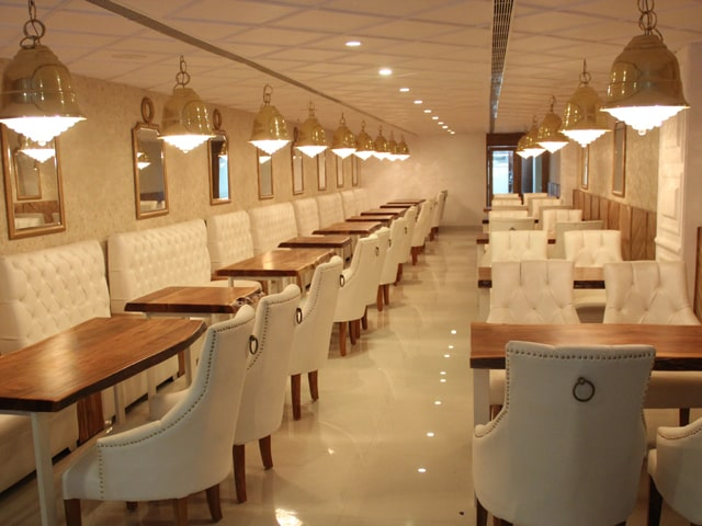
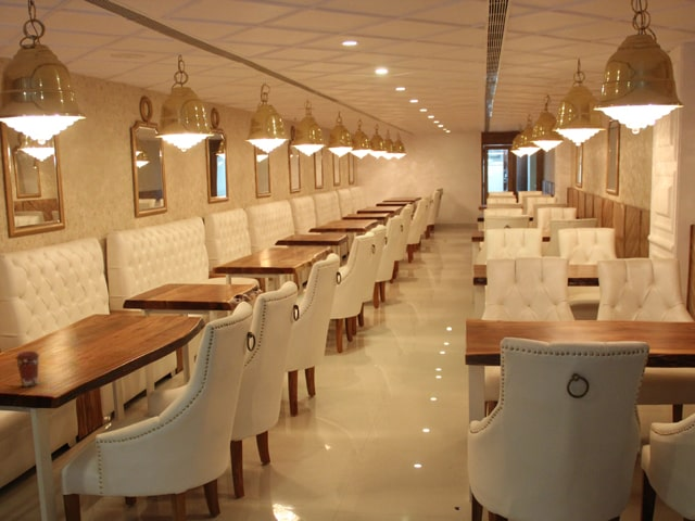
+ coffee cup [14,351,41,387]
